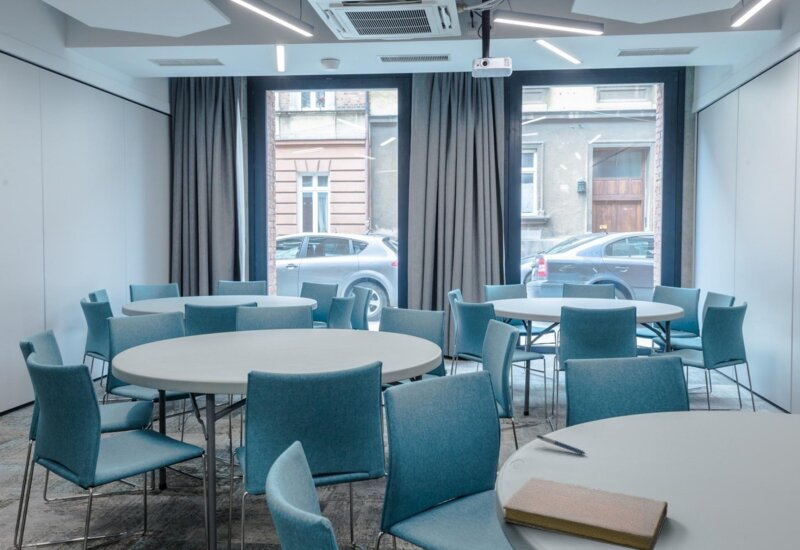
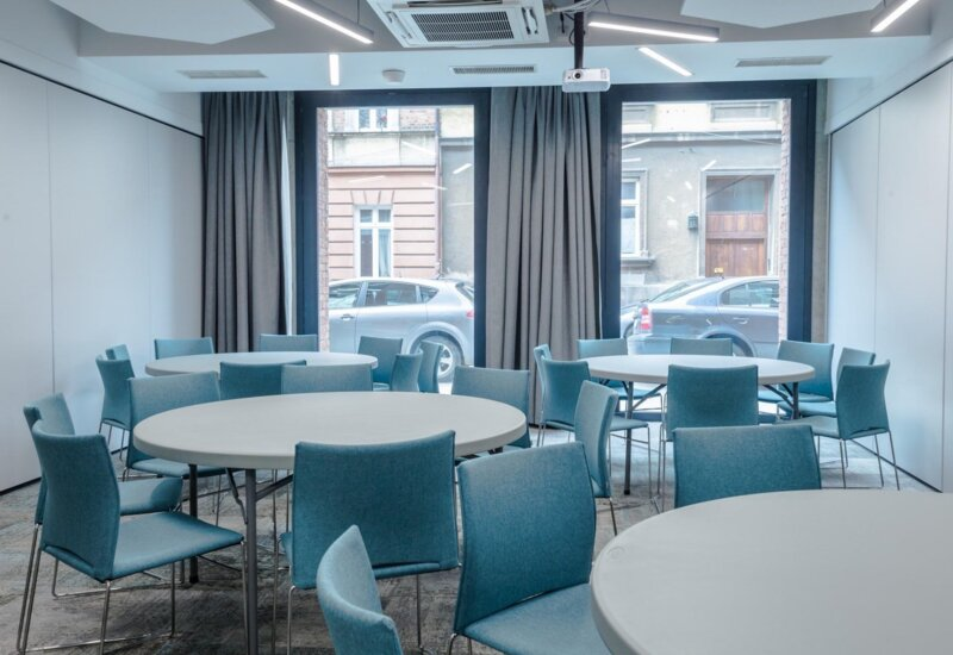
- pen [534,434,587,455]
- notebook [502,476,669,550]
